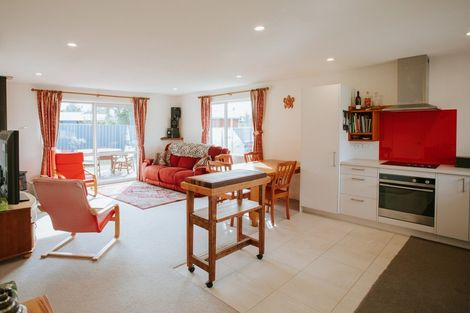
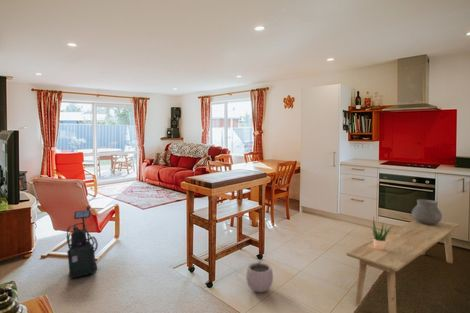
+ bench [345,219,461,313]
+ vacuum cleaner [66,205,99,280]
+ plant pot [245,257,274,293]
+ ceramic pot [411,198,443,225]
+ potted plant [370,217,394,250]
